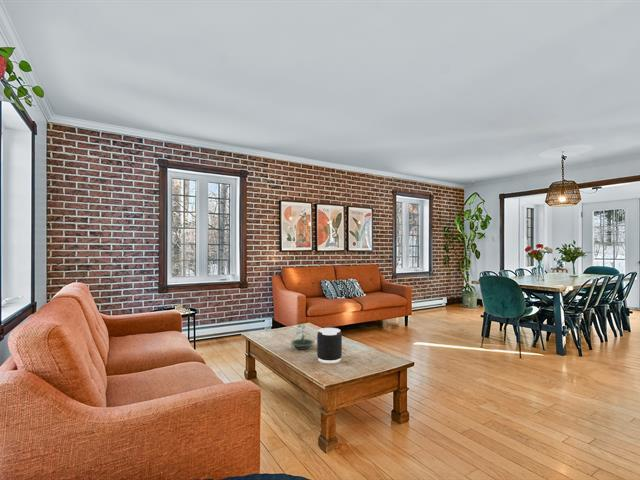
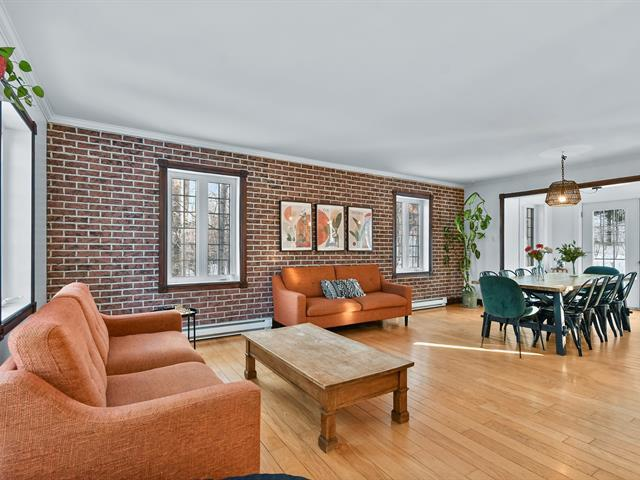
- terrarium [289,322,315,351]
- speaker [316,327,343,364]
